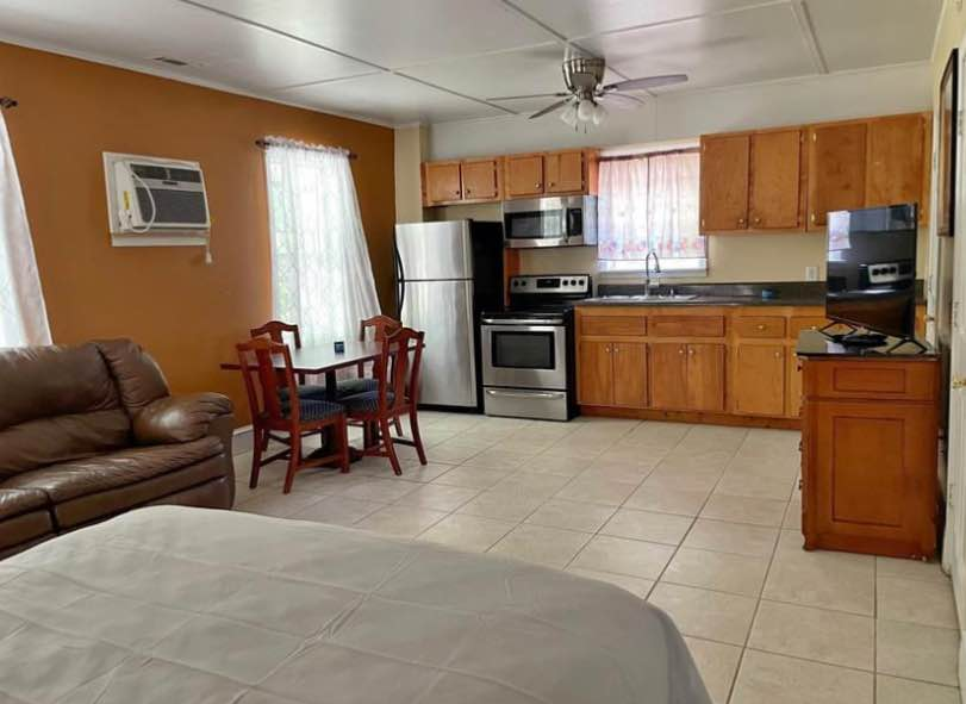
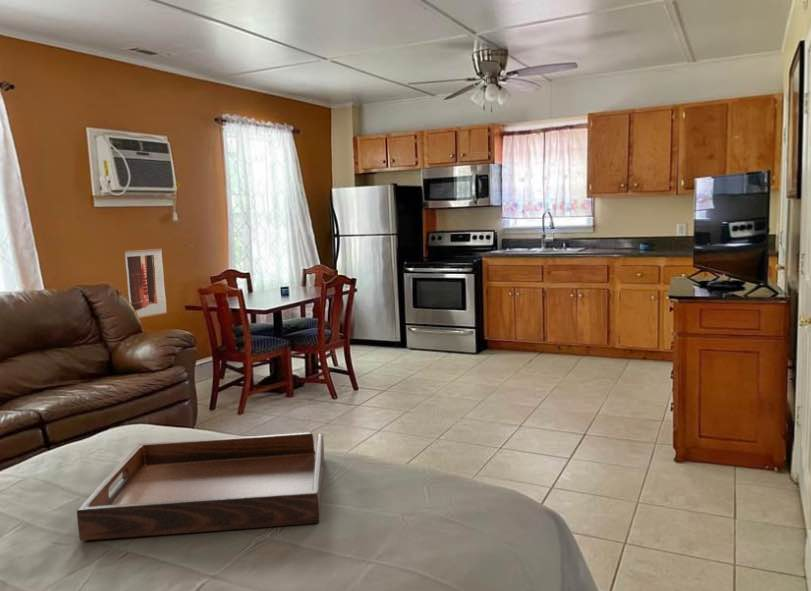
+ wall art [123,248,168,319]
+ serving tray [76,431,325,542]
